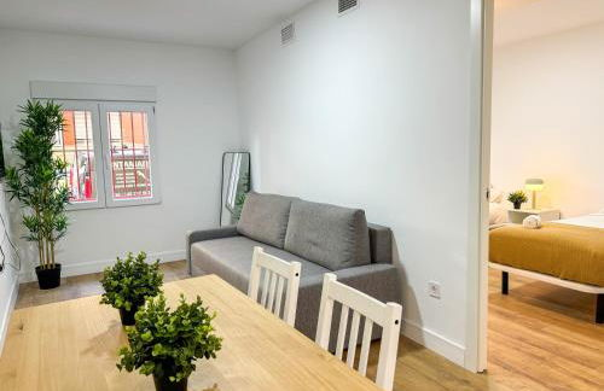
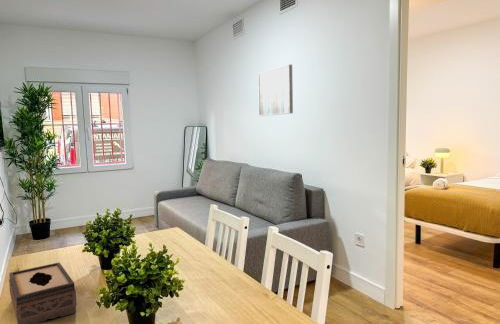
+ tissue box [8,261,78,324]
+ wall art [257,63,294,117]
